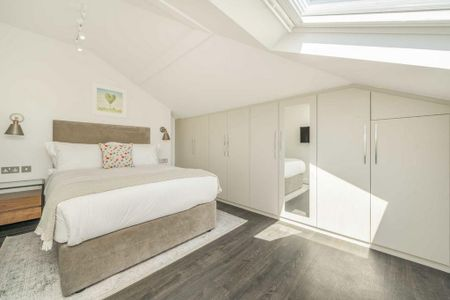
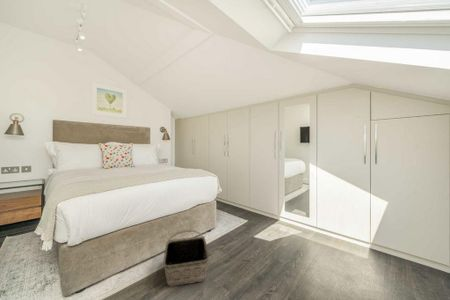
+ basket [162,229,210,288]
